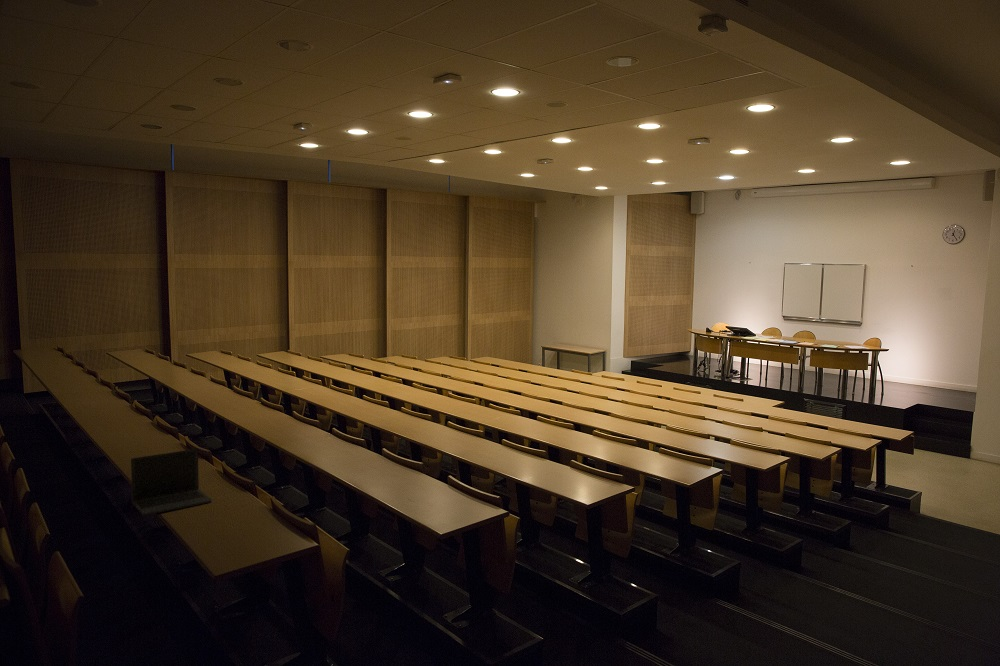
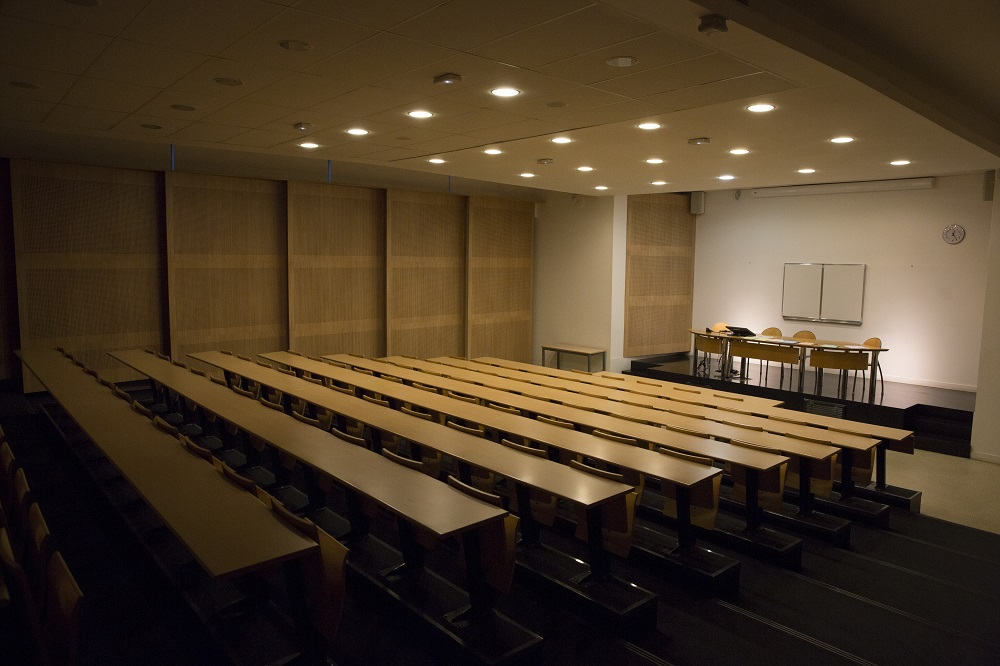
- laptop [130,448,213,516]
